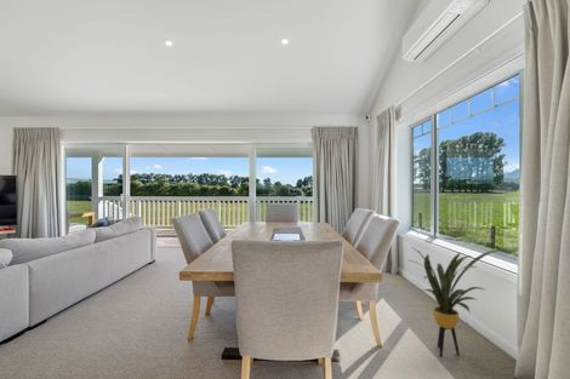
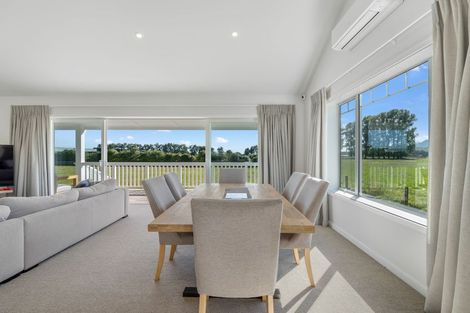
- house plant [409,247,506,357]
